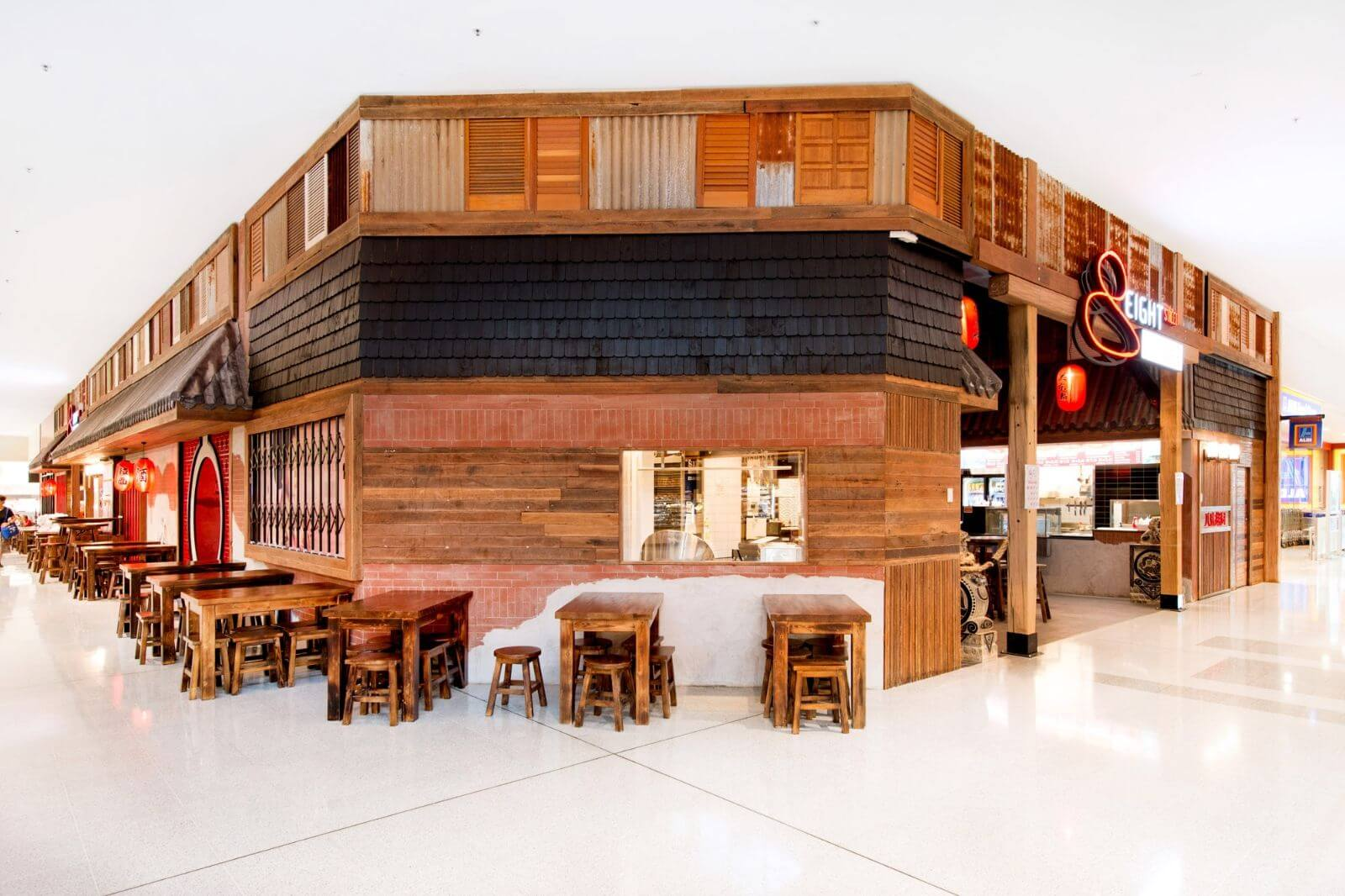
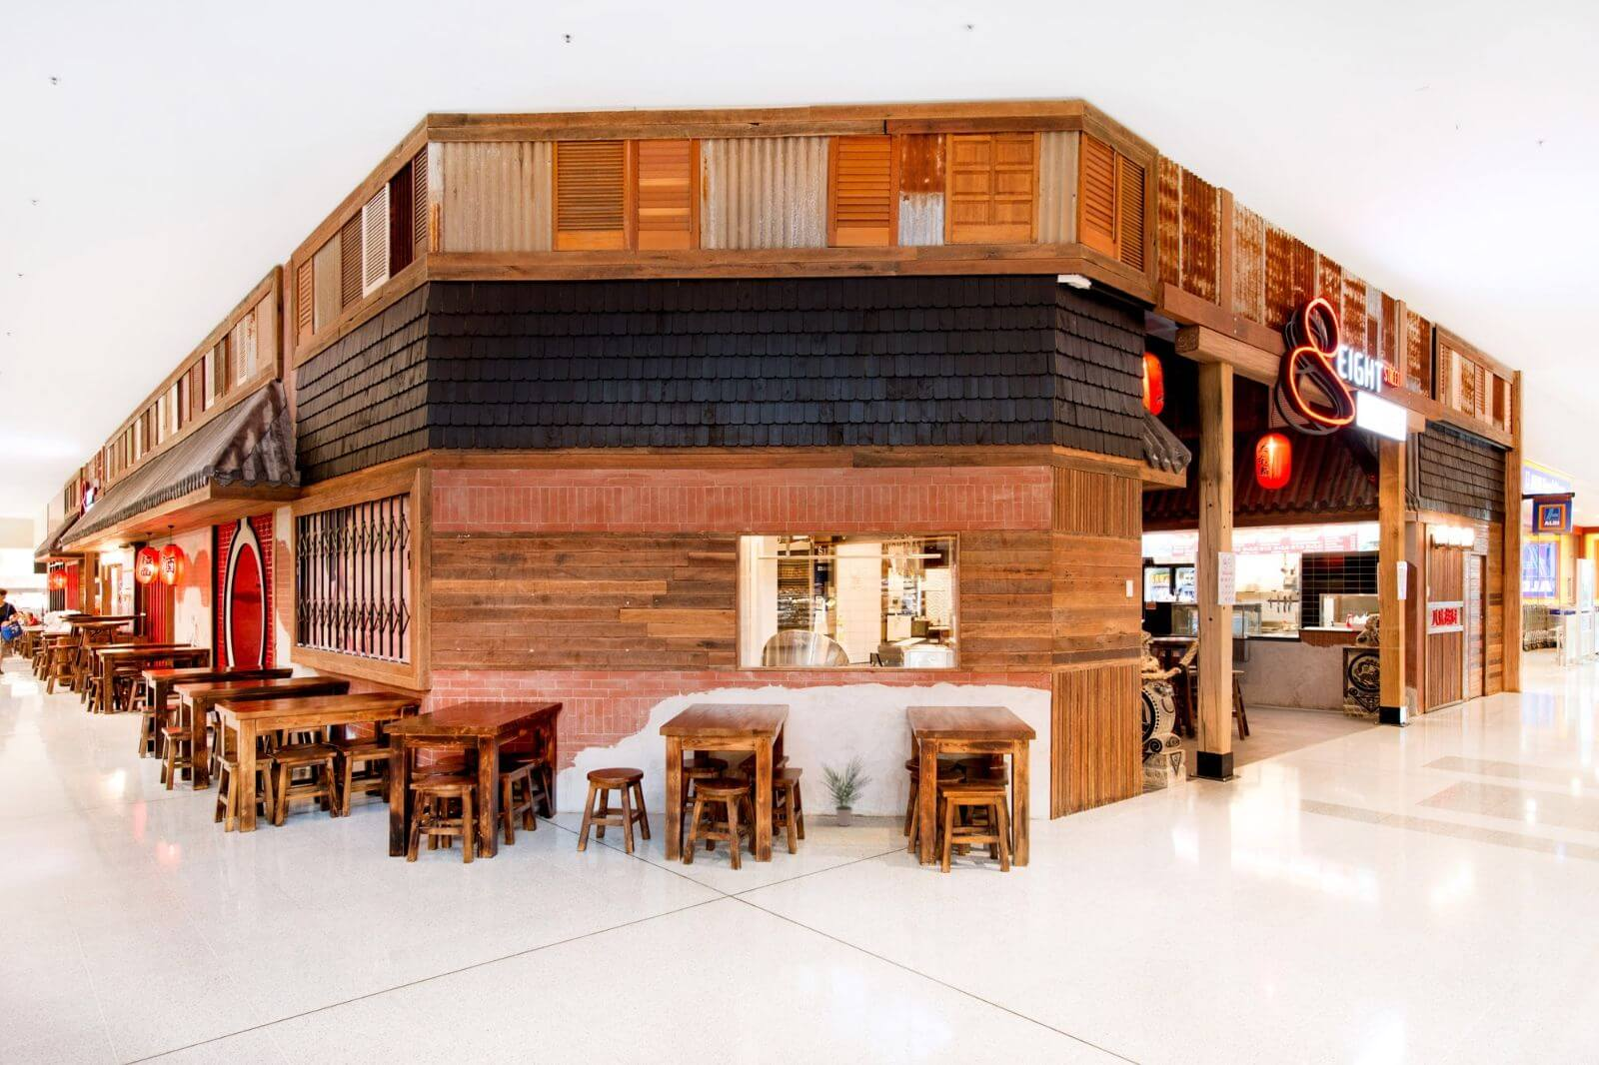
+ potted plant [818,756,874,827]
